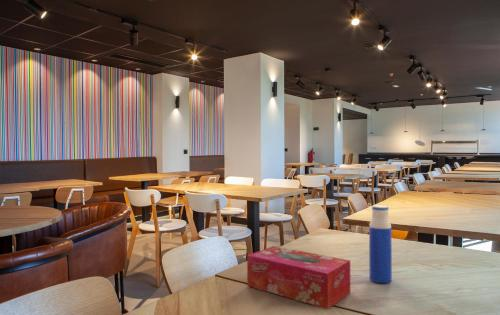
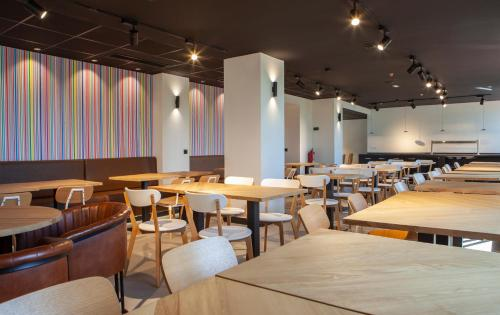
- water bottle [368,204,393,284]
- tissue box [246,245,351,310]
